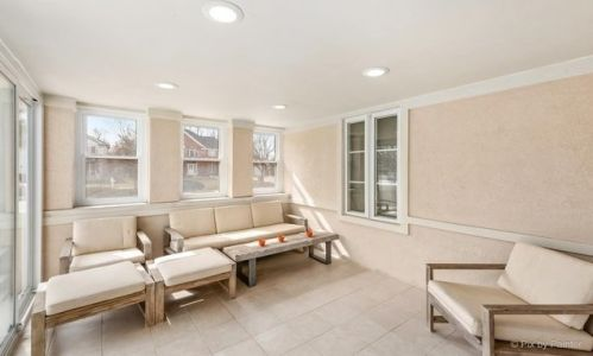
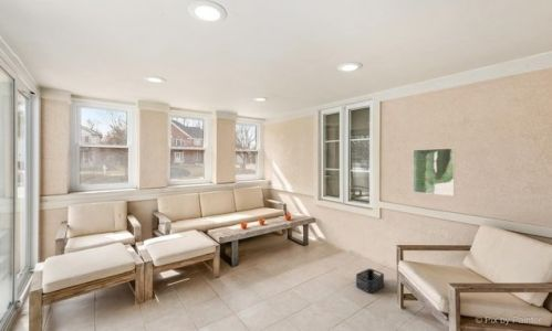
+ storage bin [355,268,385,293]
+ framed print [412,147,456,196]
